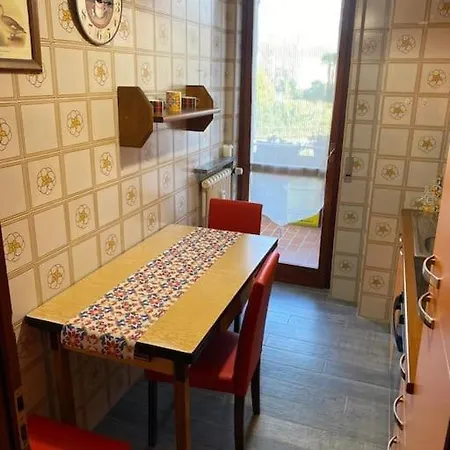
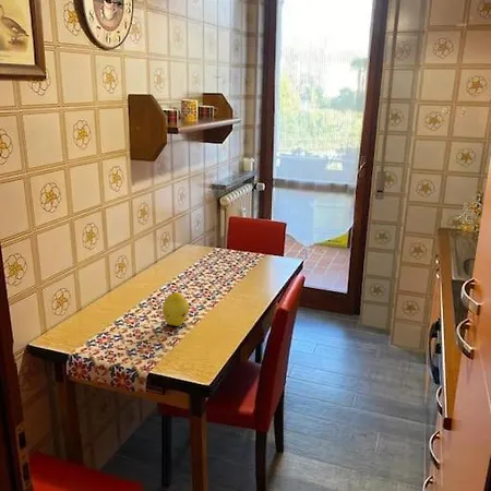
+ fruit [161,290,190,327]
